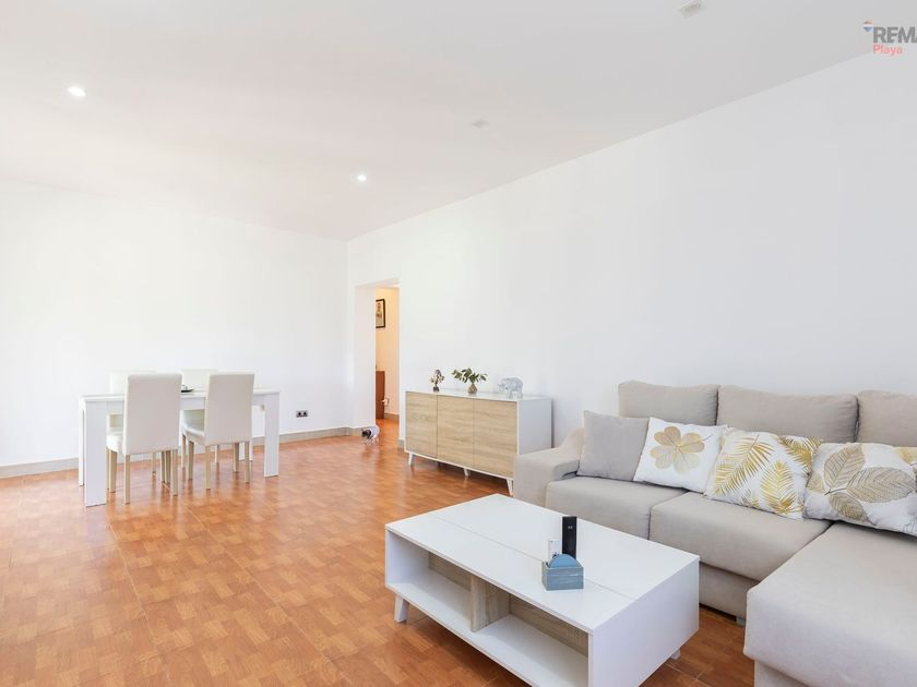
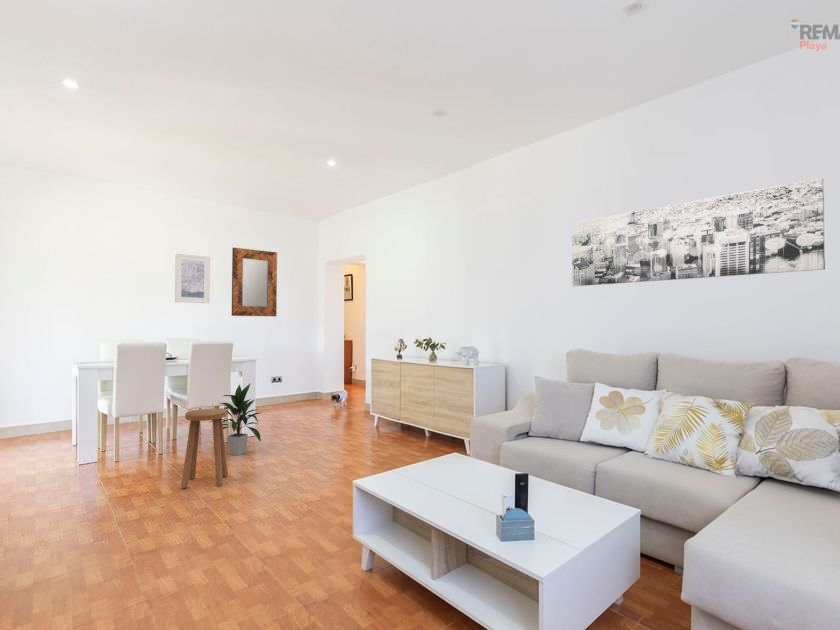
+ stool [180,408,229,490]
+ home mirror [231,247,278,317]
+ wall art [571,177,826,287]
+ indoor plant [208,383,262,456]
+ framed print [174,253,211,304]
